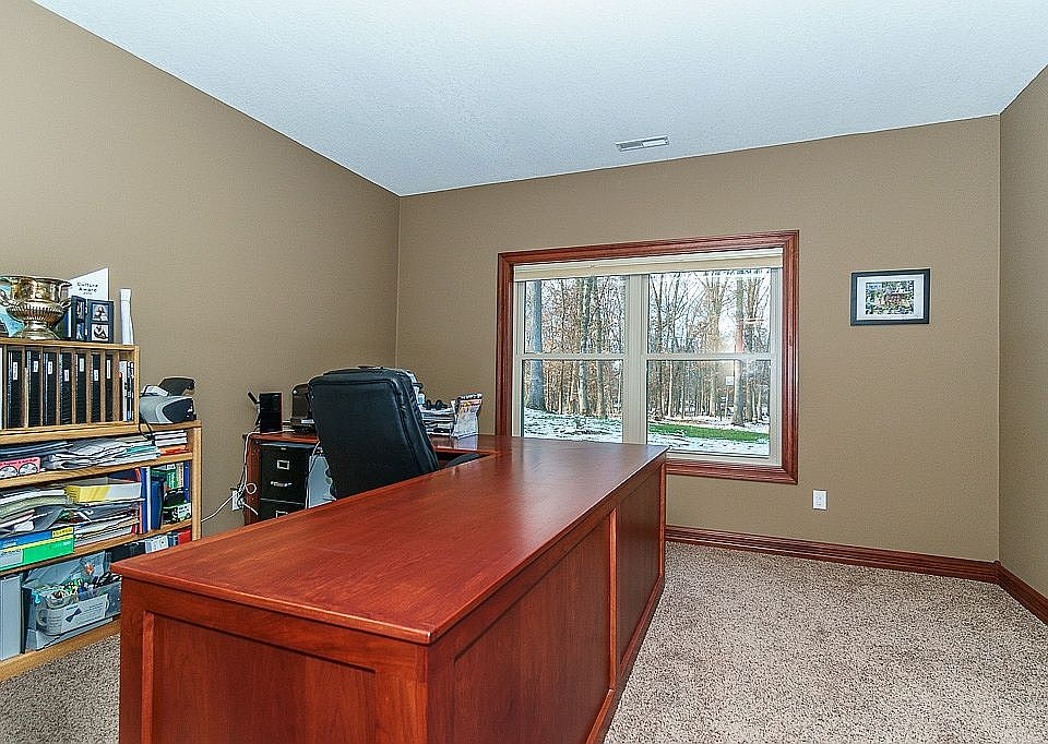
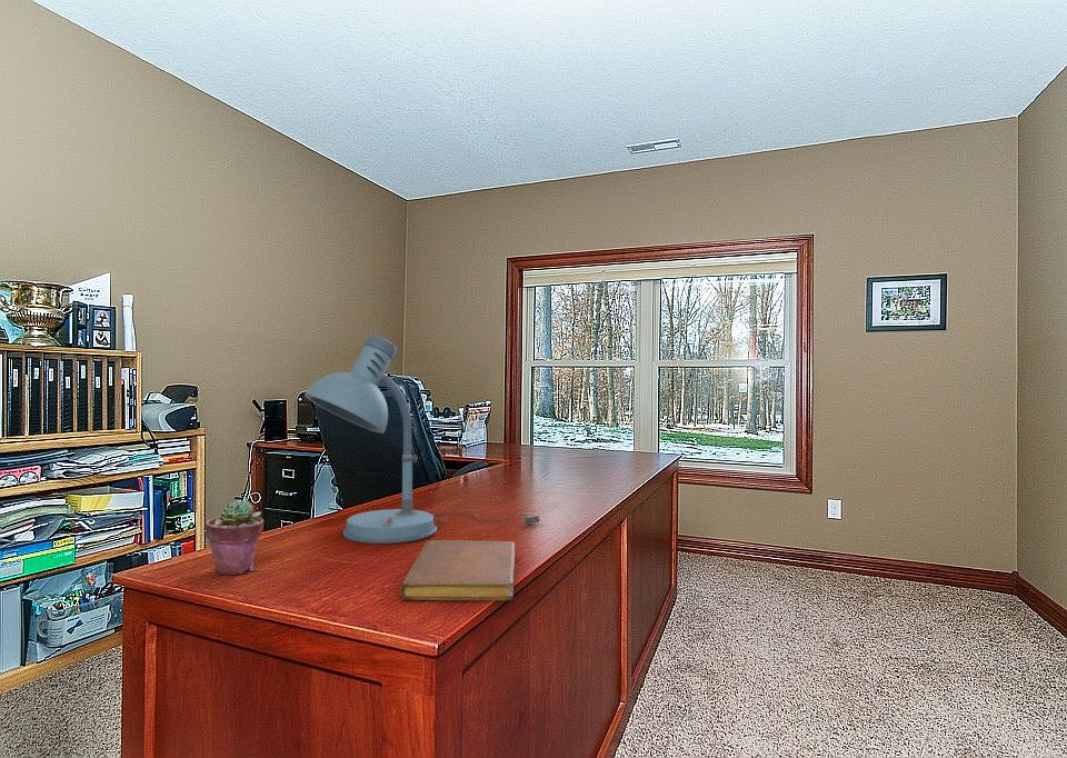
+ notebook [399,539,516,601]
+ potted succulent [205,499,265,576]
+ desk lamp [303,335,542,545]
